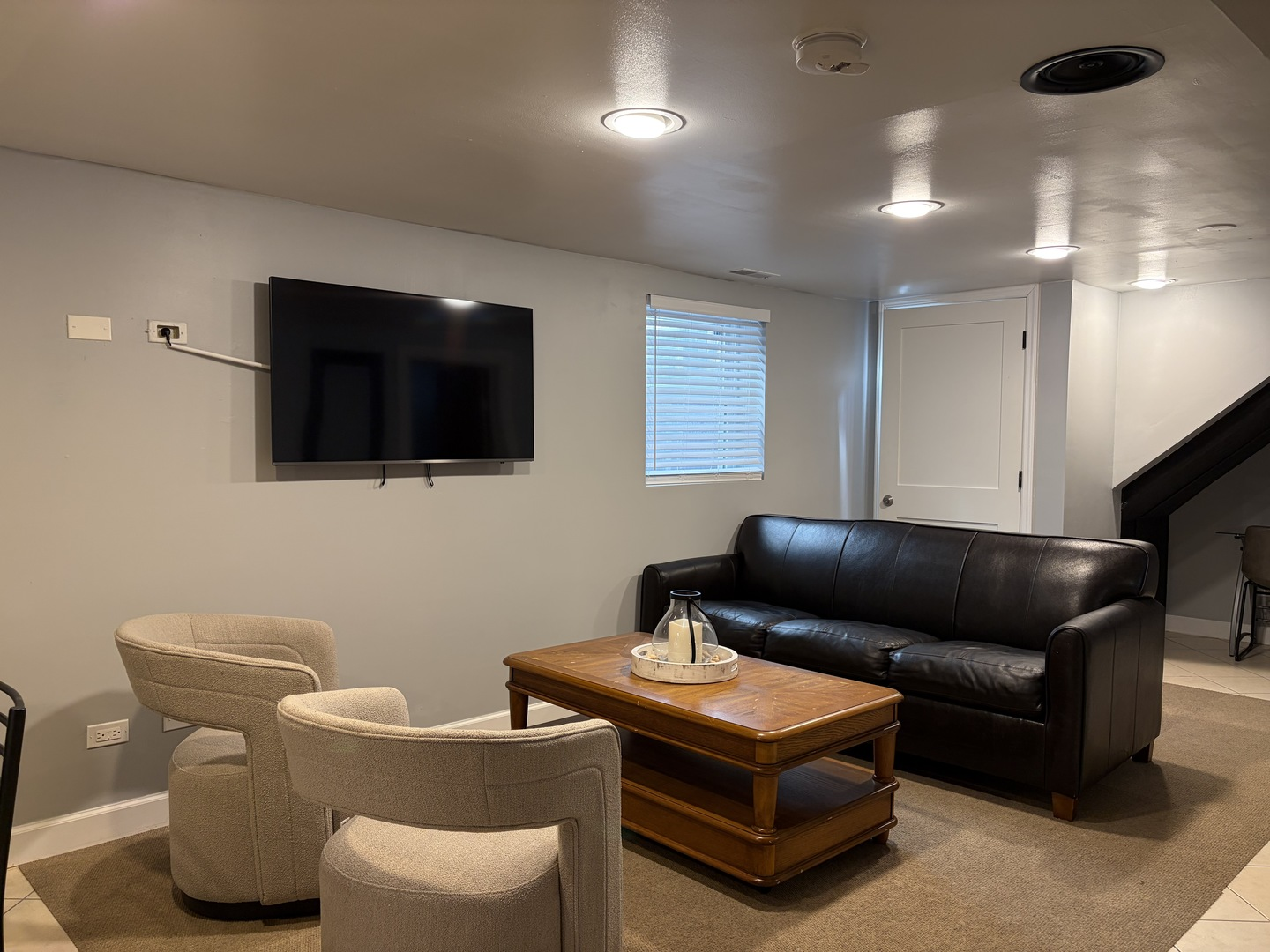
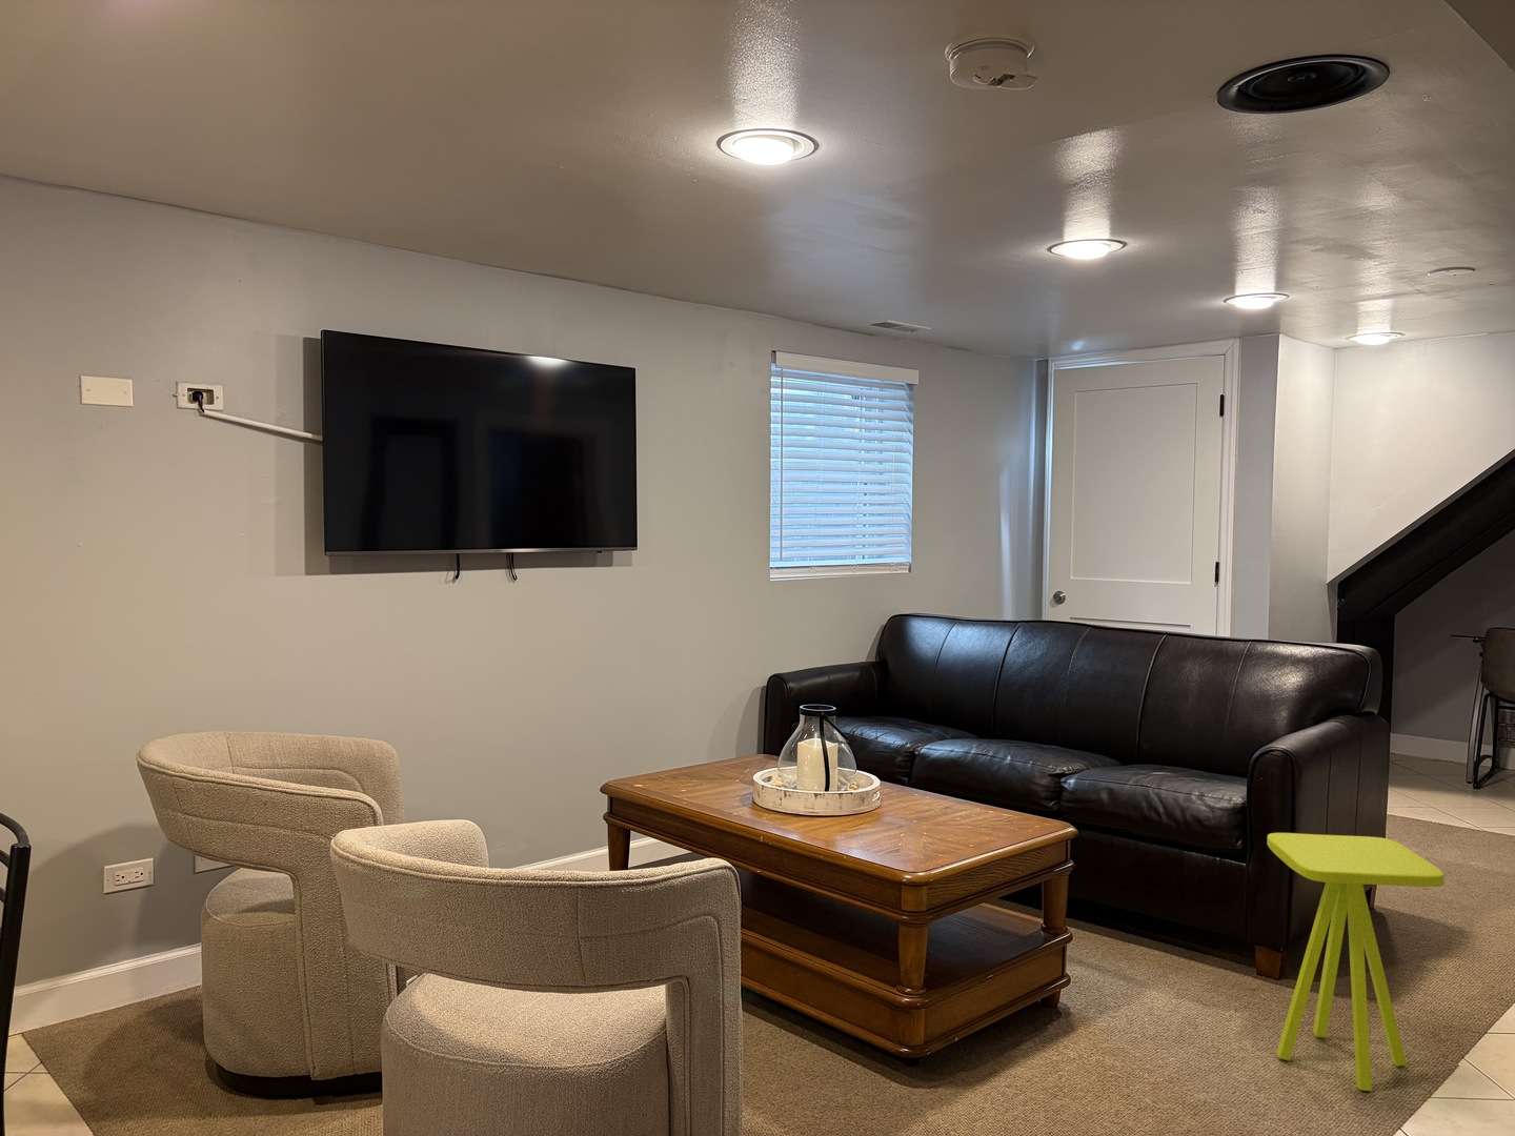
+ side table [1266,832,1446,1092]
